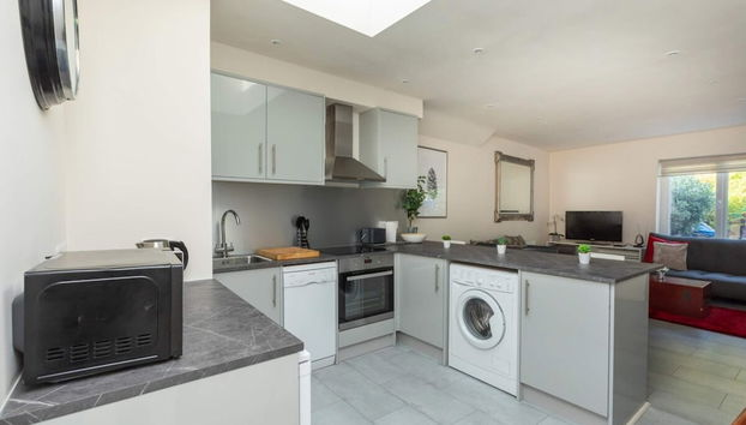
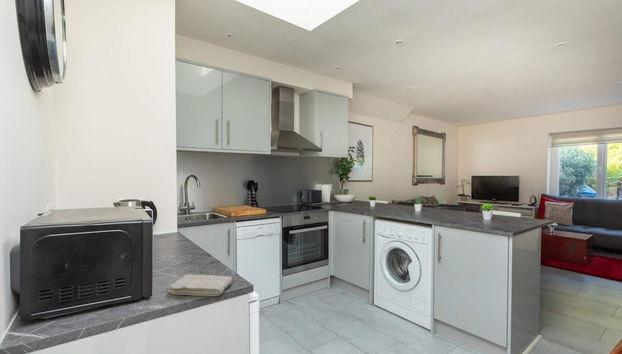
+ washcloth [167,273,234,297]
